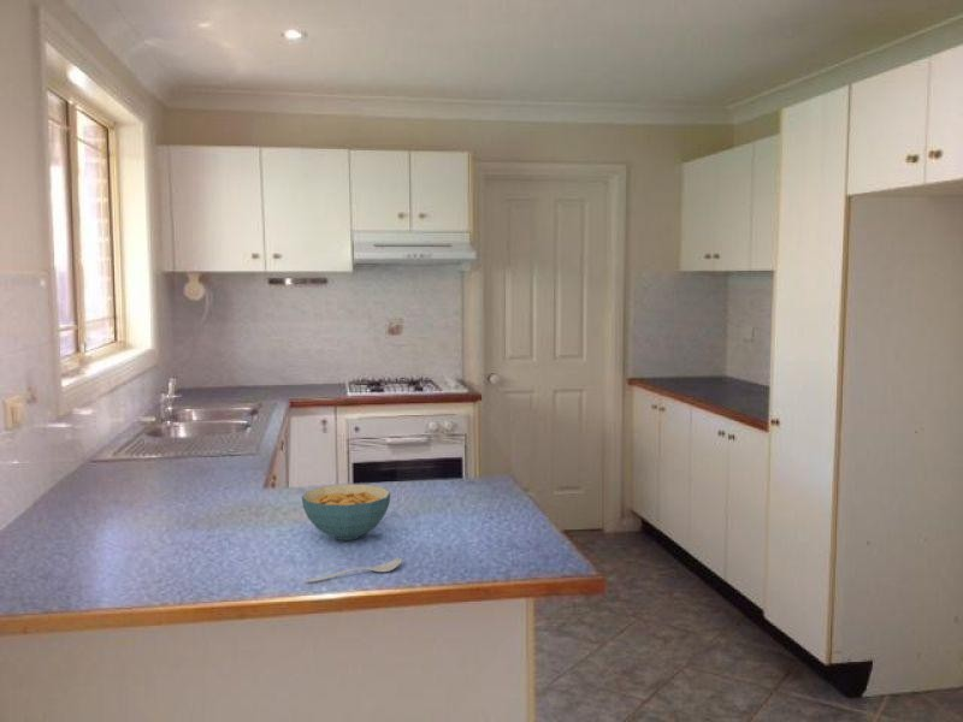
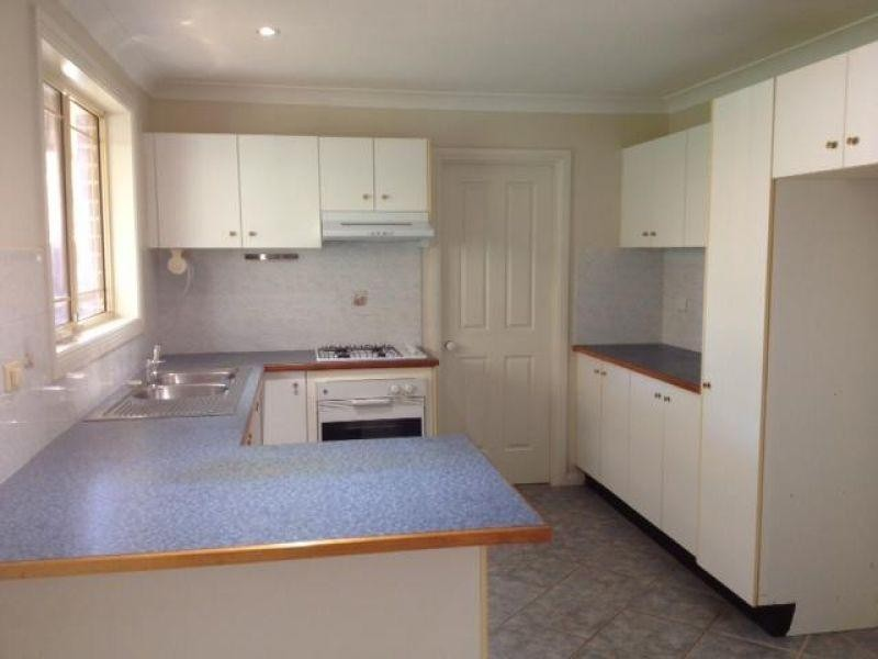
- spoon [303,557,403,584]
- cereal bowl [301,484,392,542]
